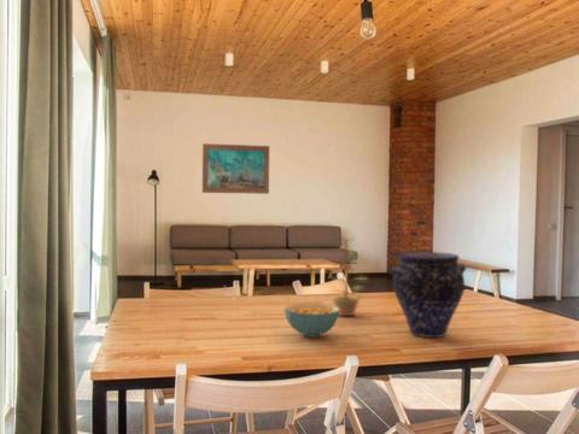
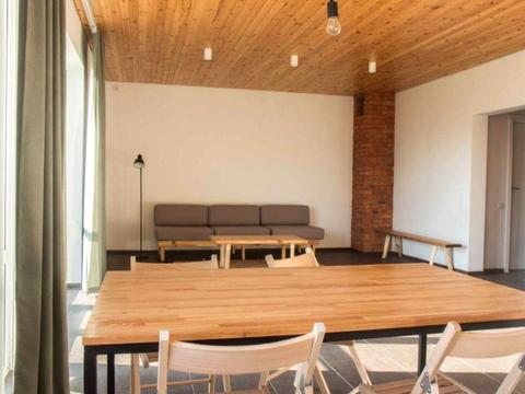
- plant [328,231,373,317]
- vase [388,251,468,339]
- wall art [201,142,270,195]
- cereal bowl [283,301,339,339]
